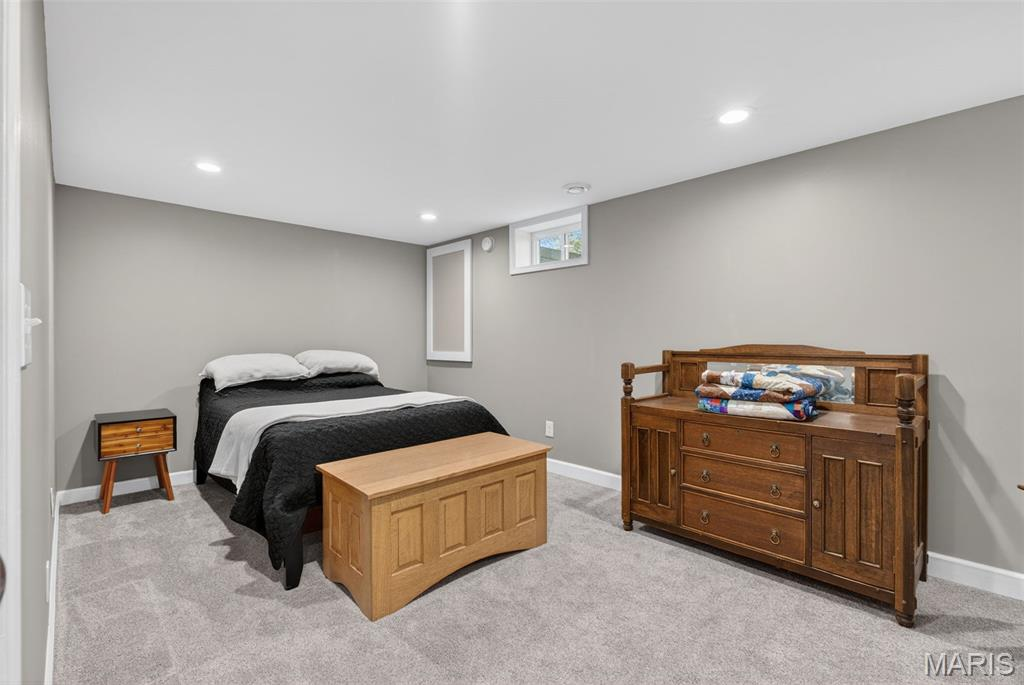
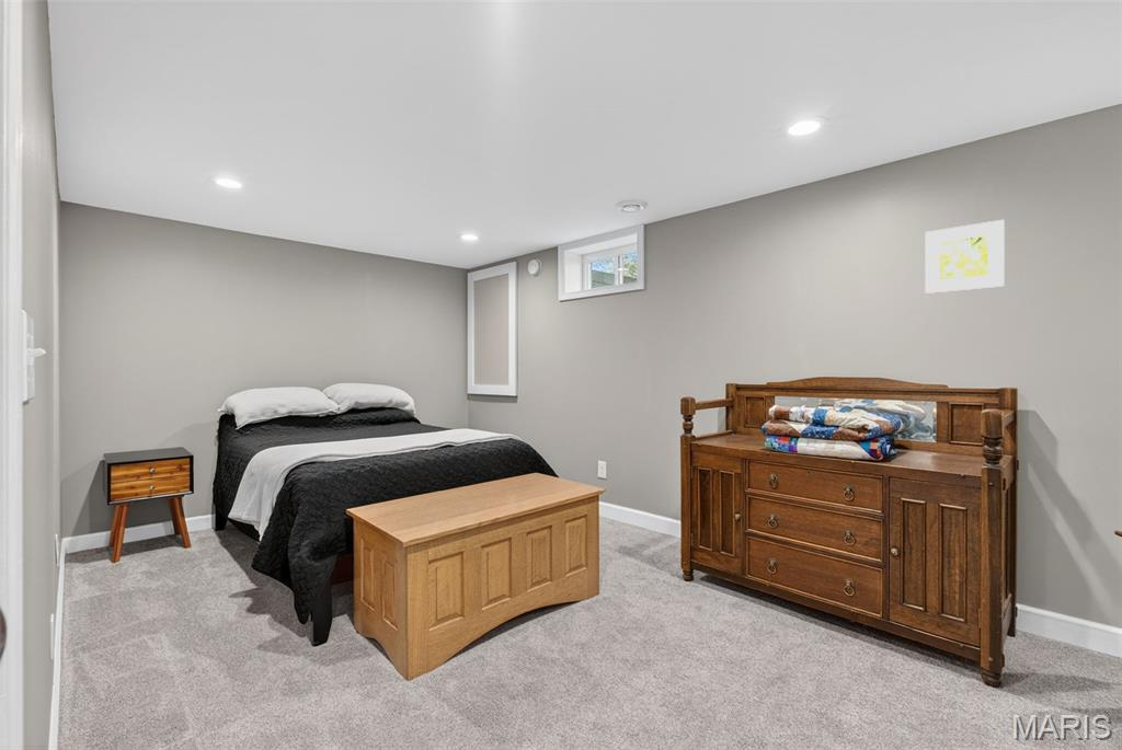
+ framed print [924,219,1006,295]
